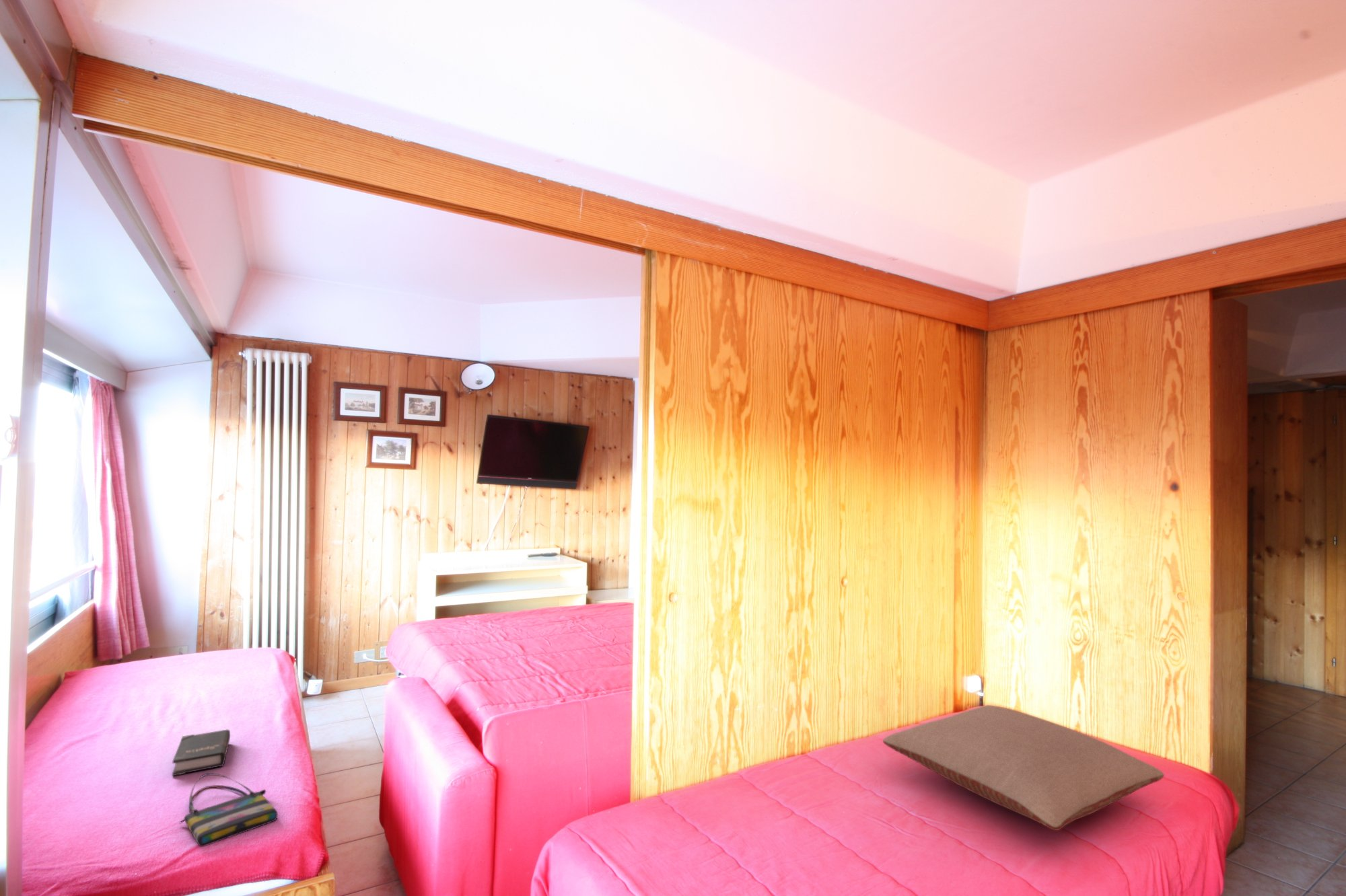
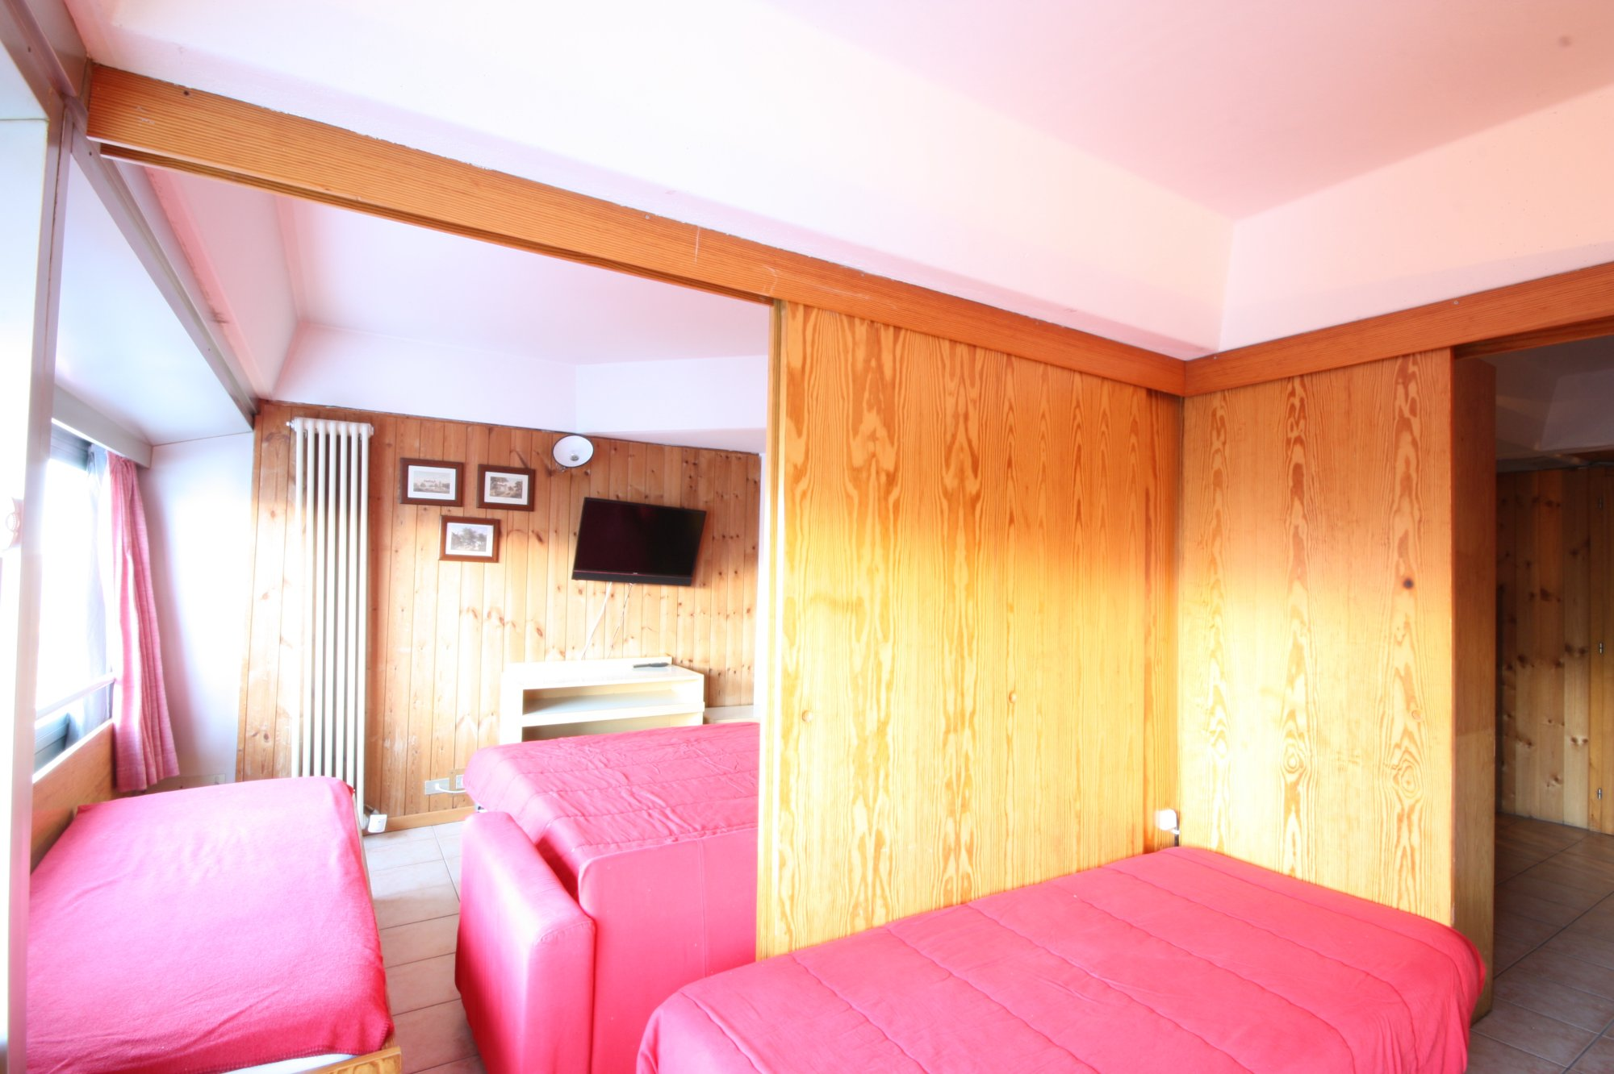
- pillow [882,704,1165,831]
- tote bag [178,772,278,848]
- hardback book [172,729,231,777]
